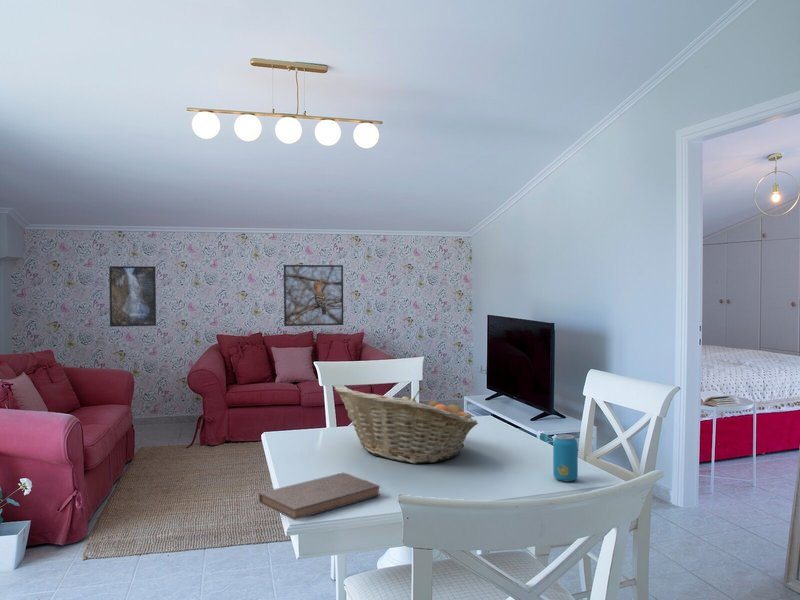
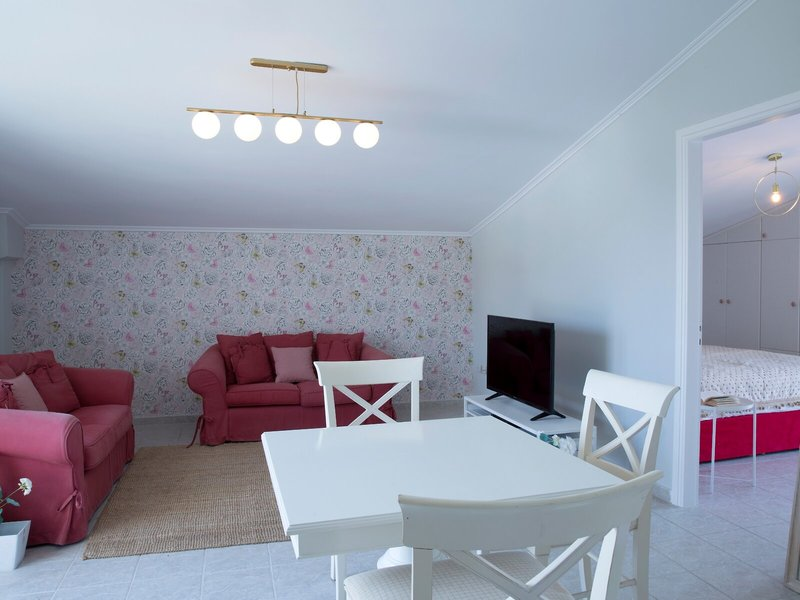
- beverage can [552,433,579,482]
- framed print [283,264,344,327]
- book [258,472,381,521]
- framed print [108,265,157,328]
- fruit basket [334,385,479,465]
